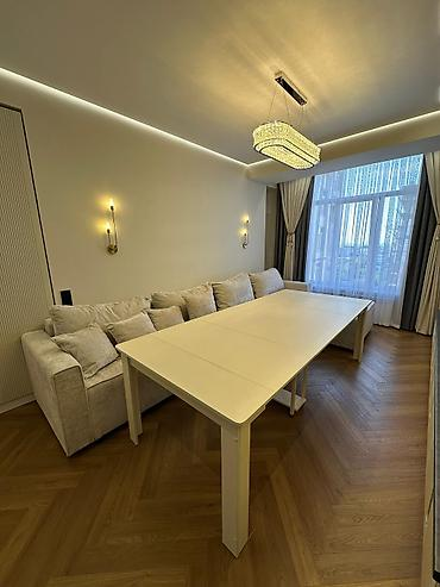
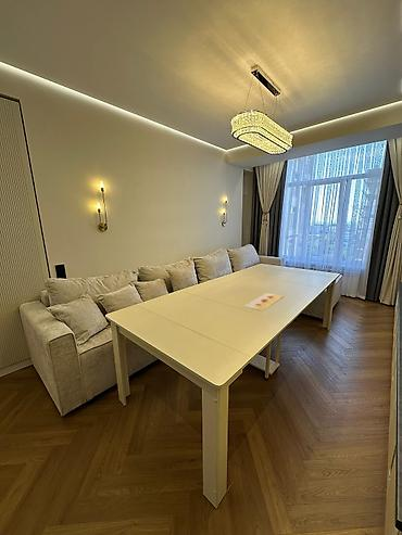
+ painting [243,292,285,313]
